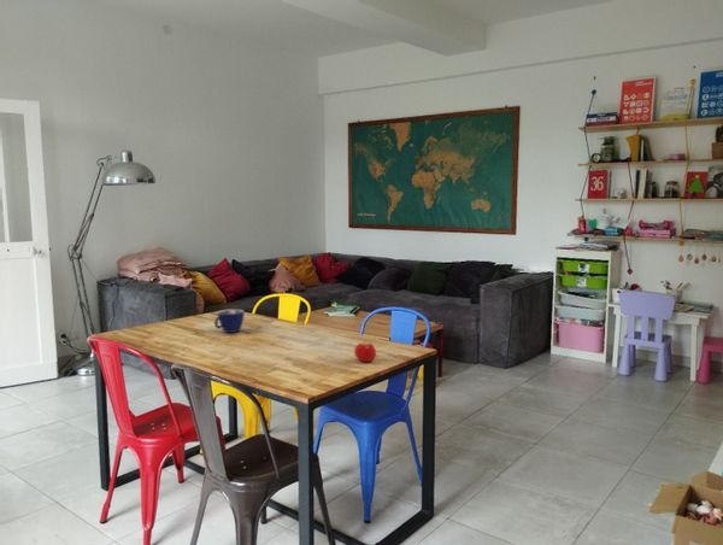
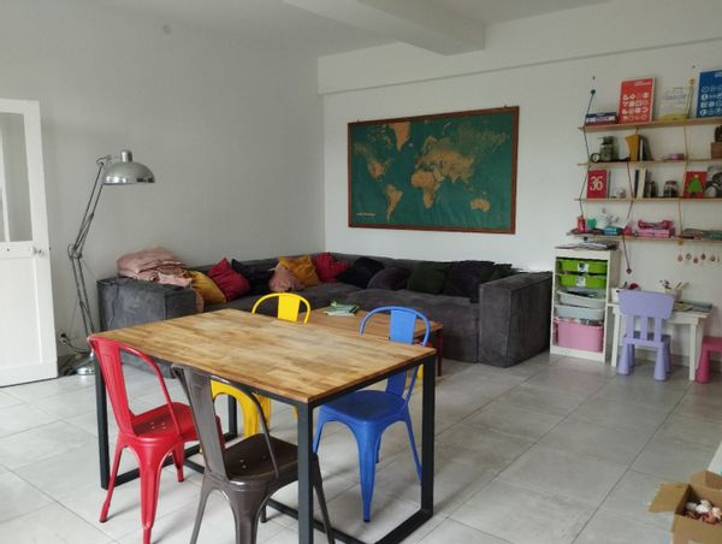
- cup [213,307,246,334]
- fruit [353,341,377,363]
